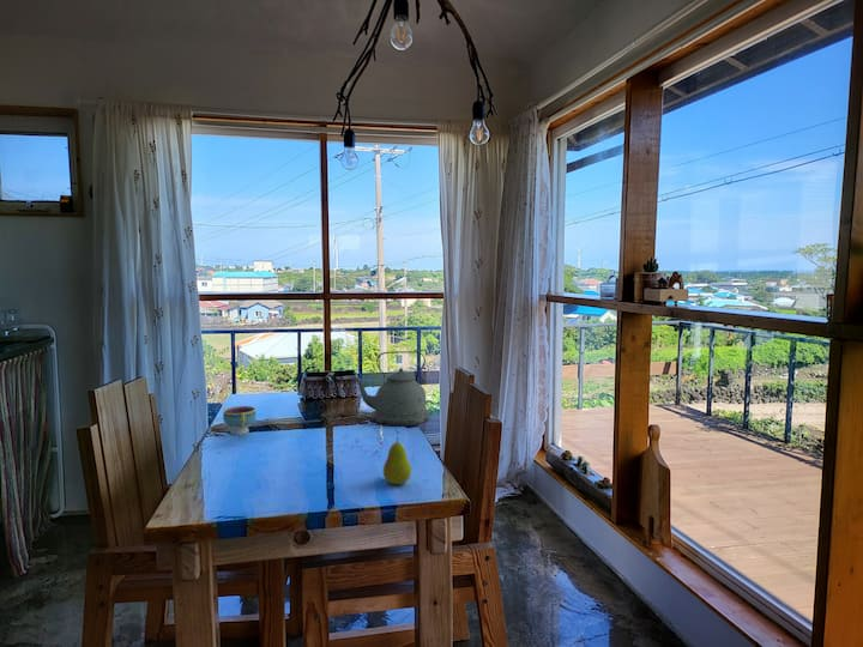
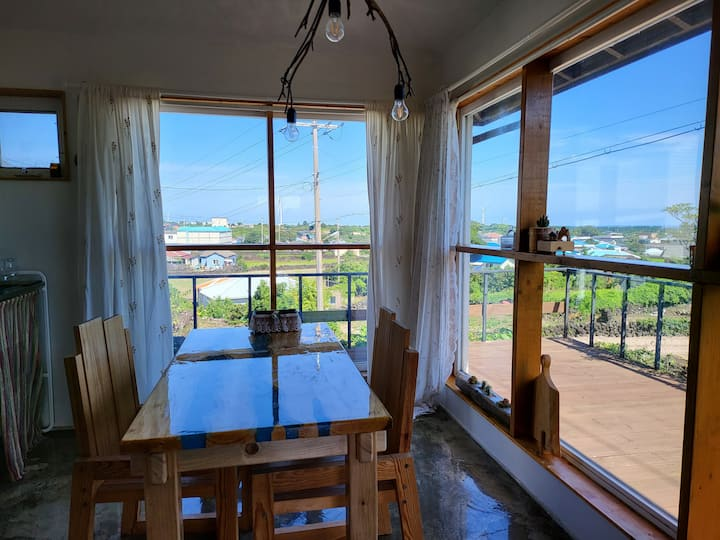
- fruit [382,436,412,485]
- kettle [350,350,432,428]
- teacup [222,405,257,436]
